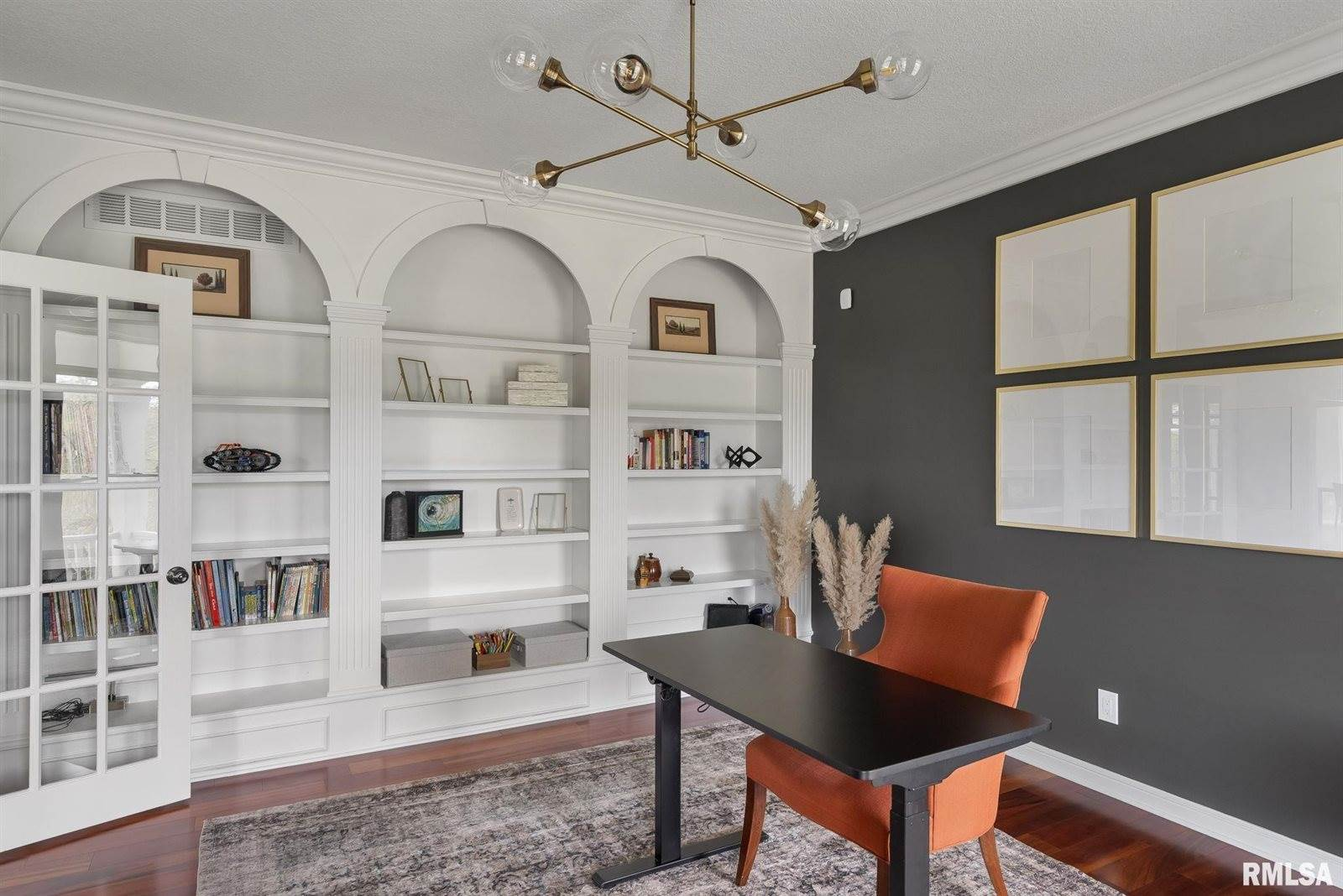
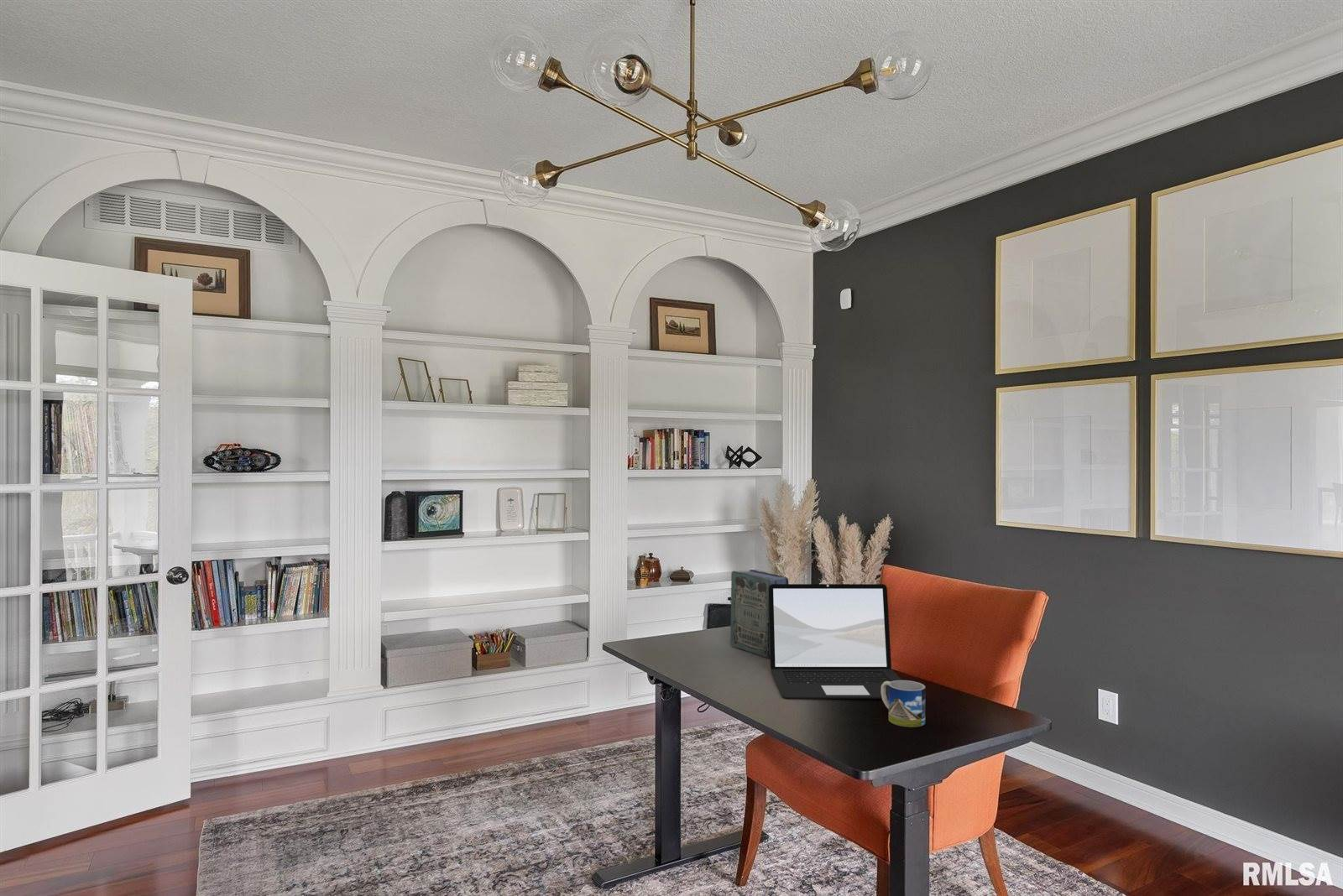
+ laptop [769,583,902,700]
+ mug [881,680,926,728]
+ book [729,569,789,659]
